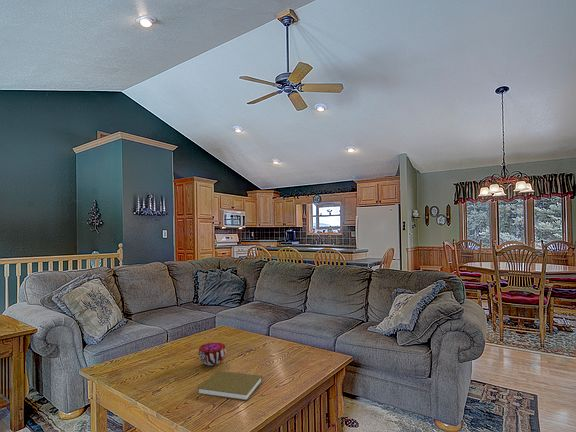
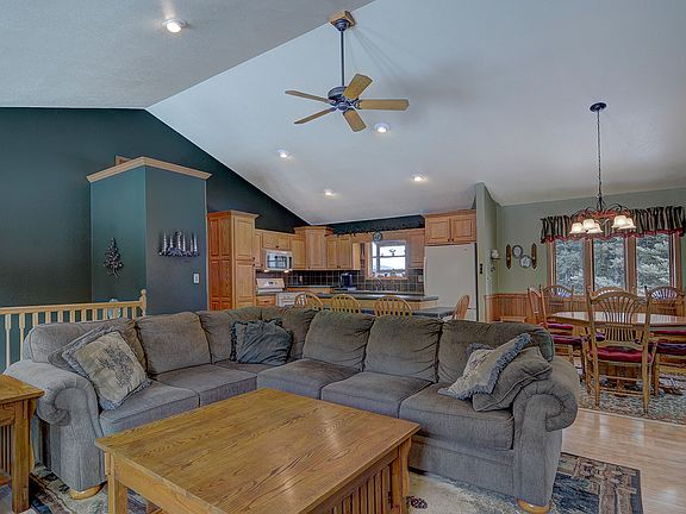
- book [197,370,263,401]
- decorative bowl [198,342,227,366]
